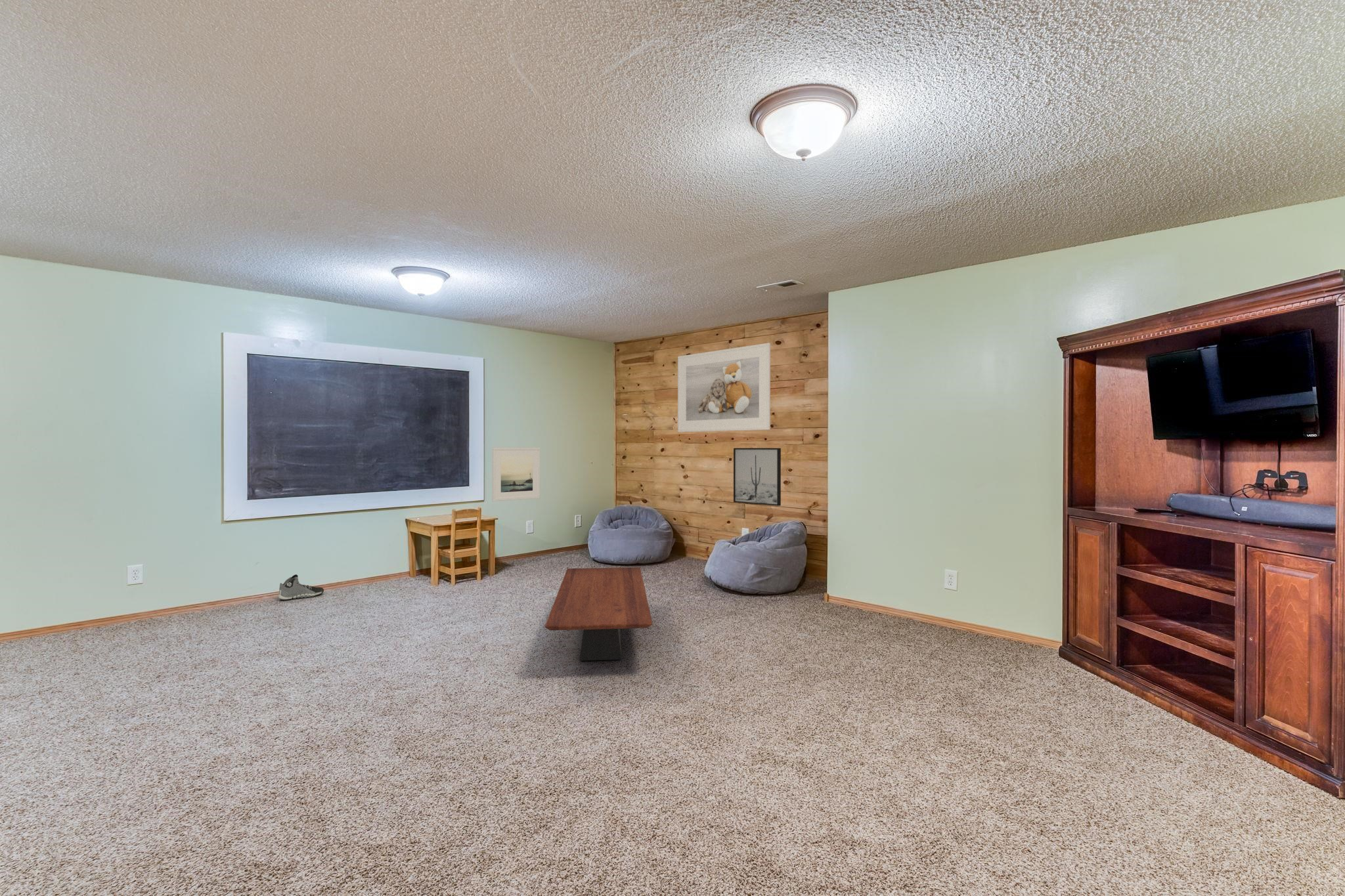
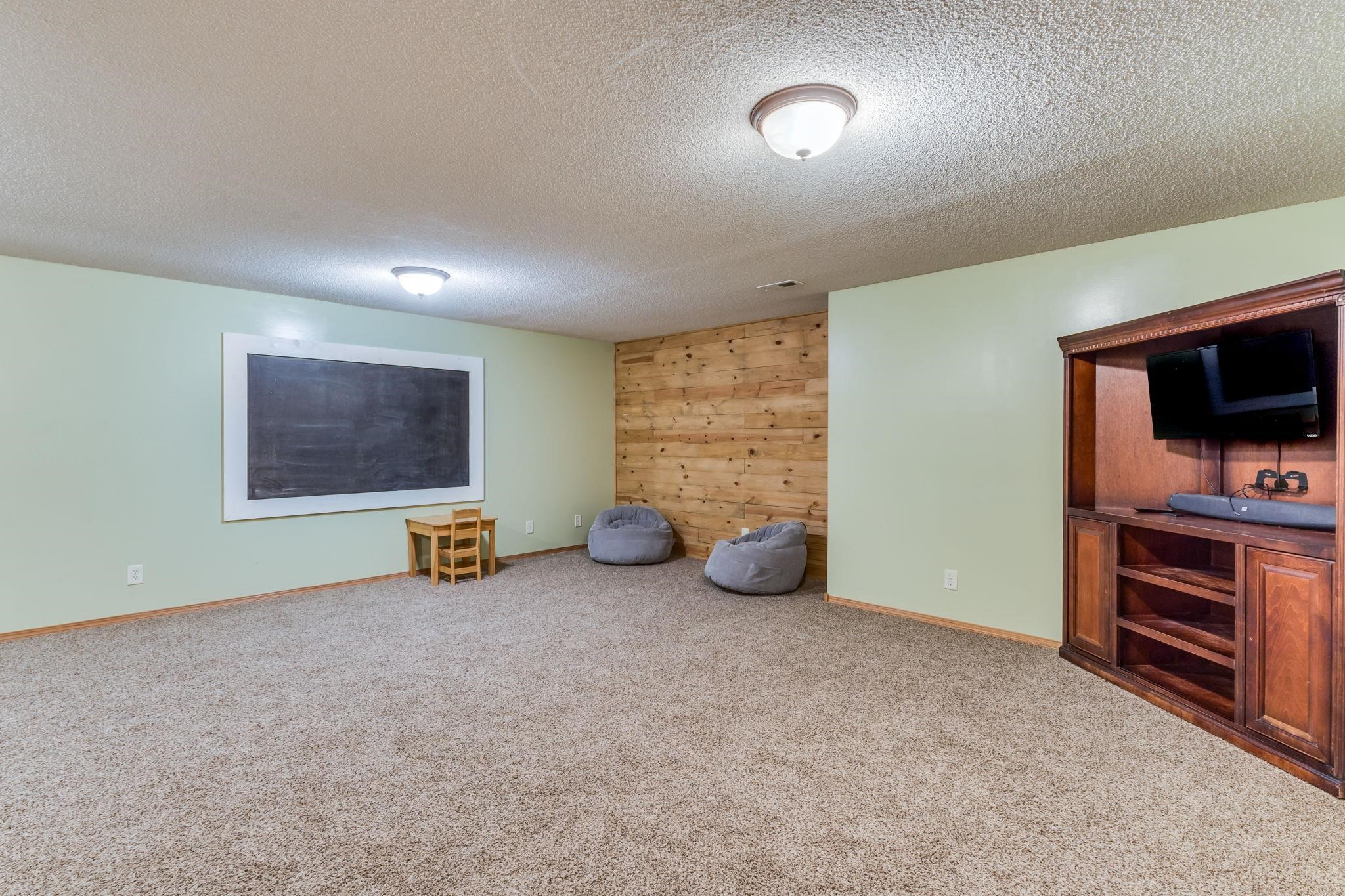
- sneaker [277,574,324,601]
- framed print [677,342,771,433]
- wall art [733,448,782,507]
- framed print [492,447,540,502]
- coffee table [544,566,653,662]
